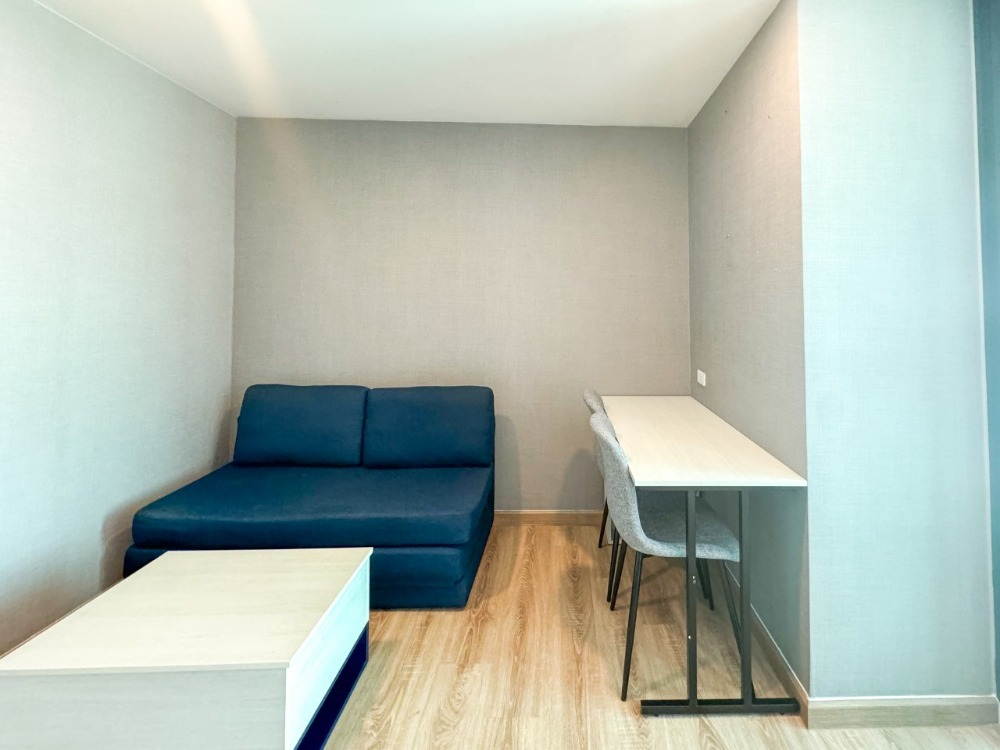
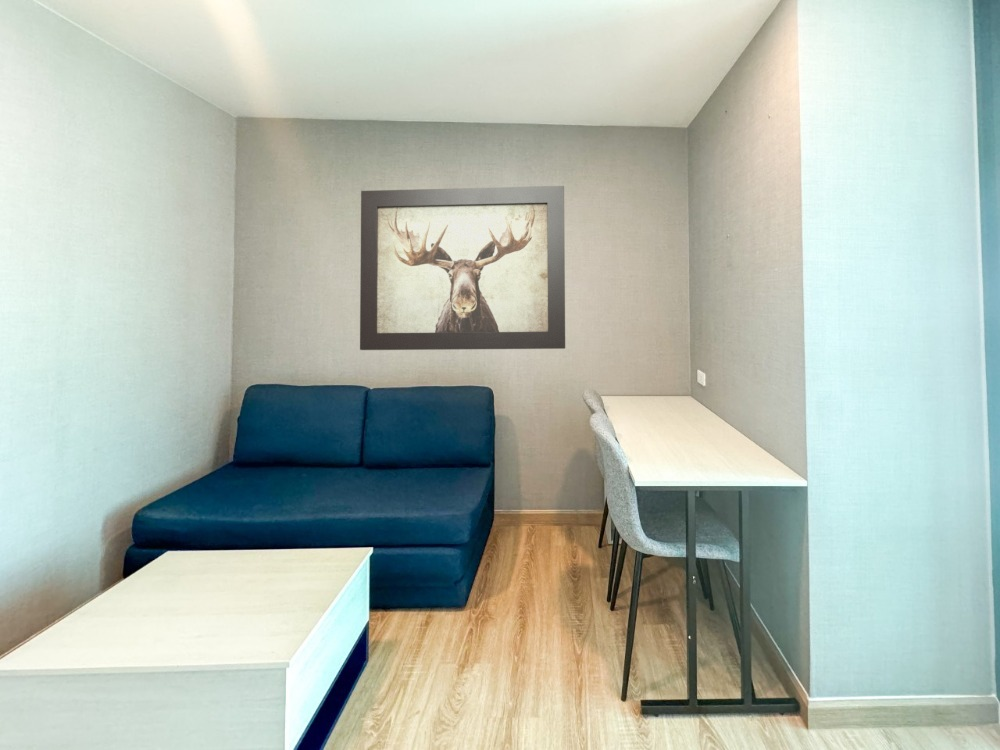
+ wall art [359,185,566,351]
